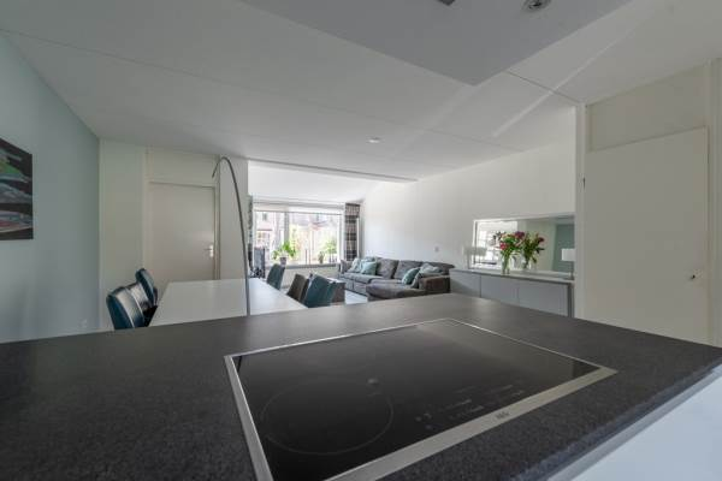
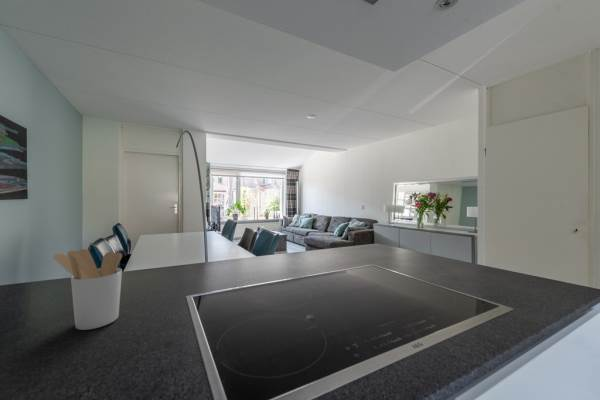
+ utensil holder [52,248,123,331]
